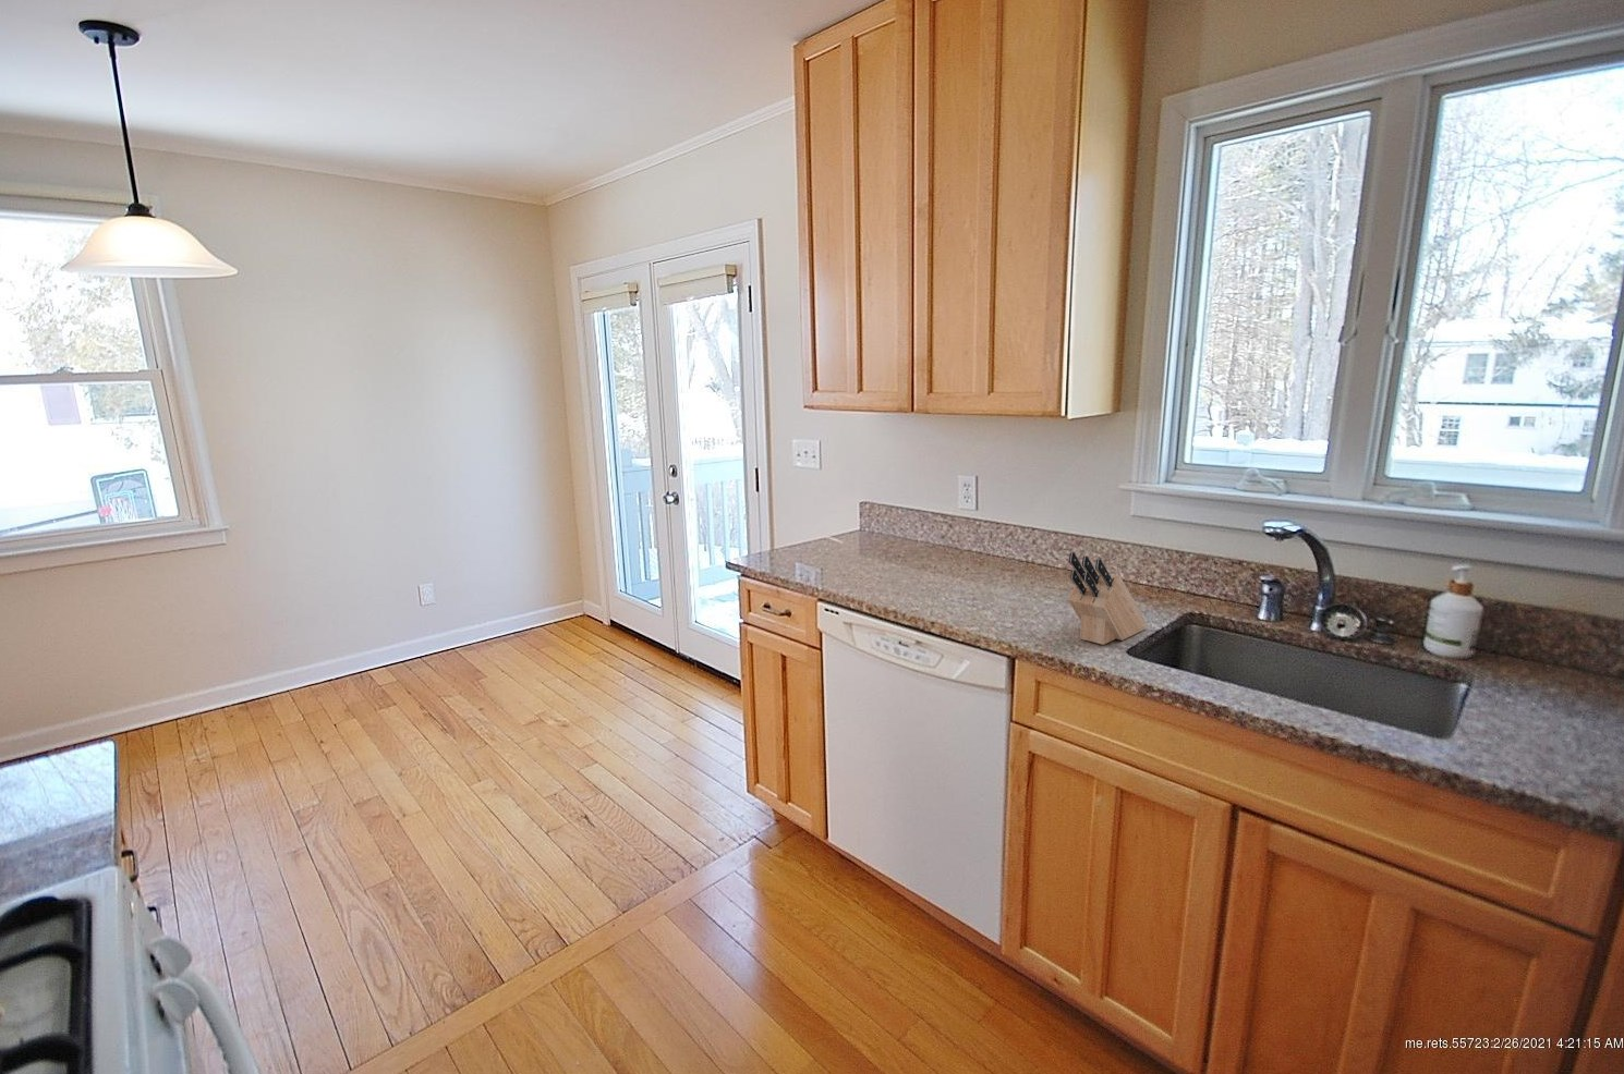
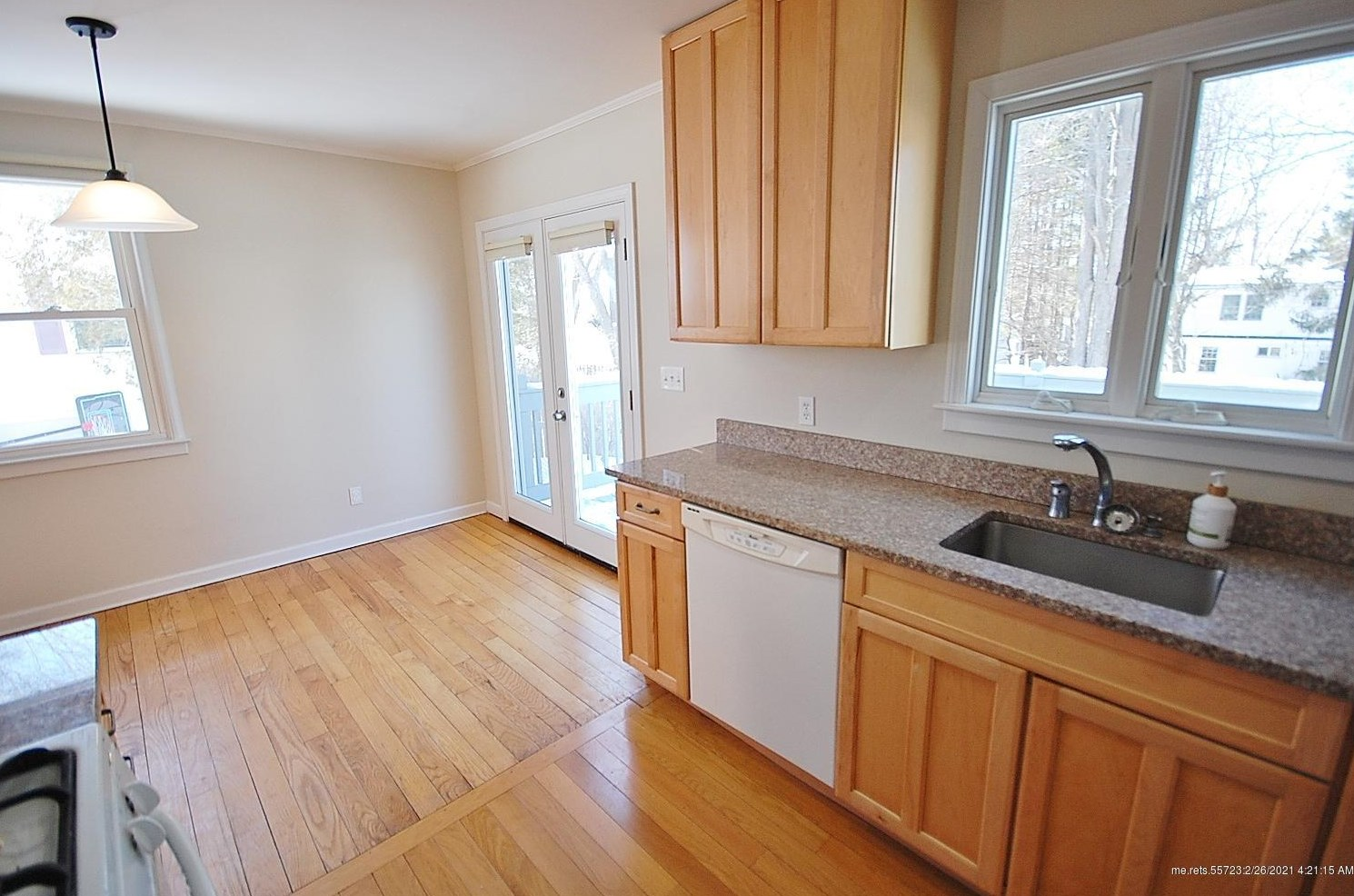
- knife block [1067,551,1149,646]
